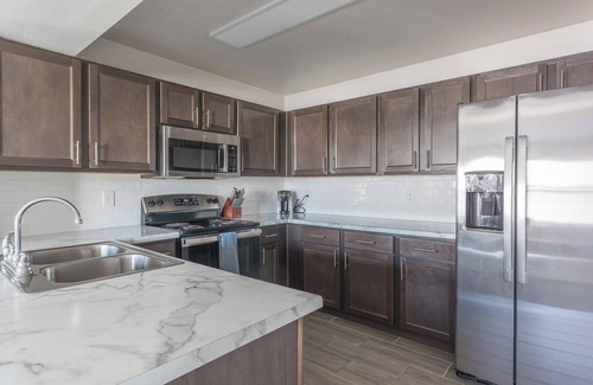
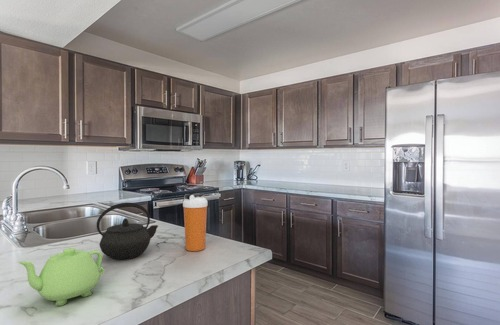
+ shaker bottle [182,192,208,252]
+ kettle [96,202,159,260]
+ teapot [17,247,105,307]
